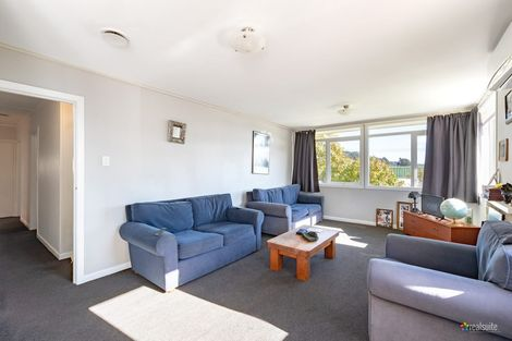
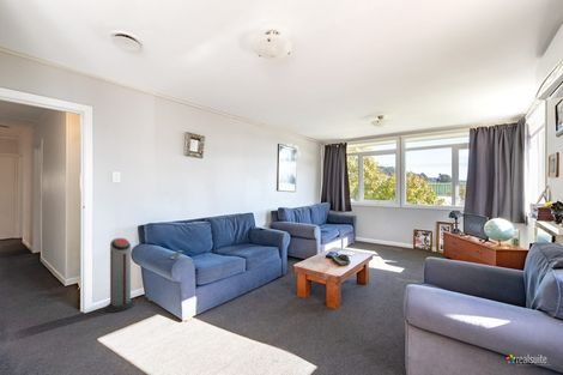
+ air purifier [104,237,135,314]
